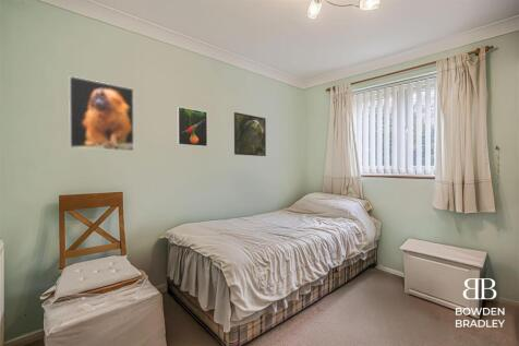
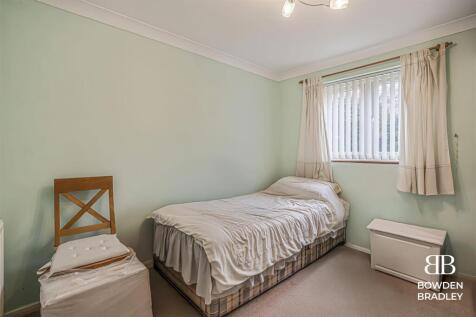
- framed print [176,106,208,147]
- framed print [68,75,135,152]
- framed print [233,111,267,157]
